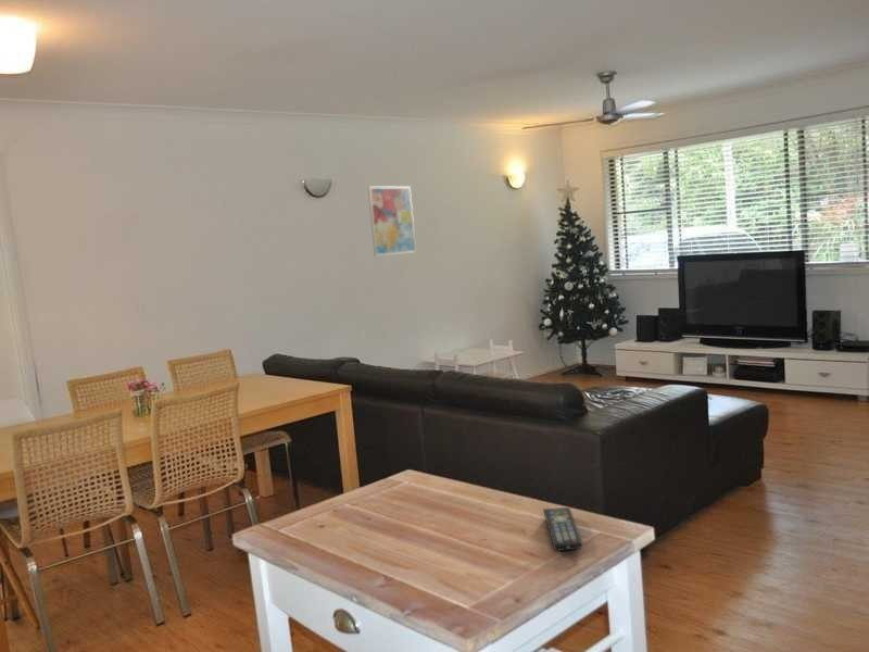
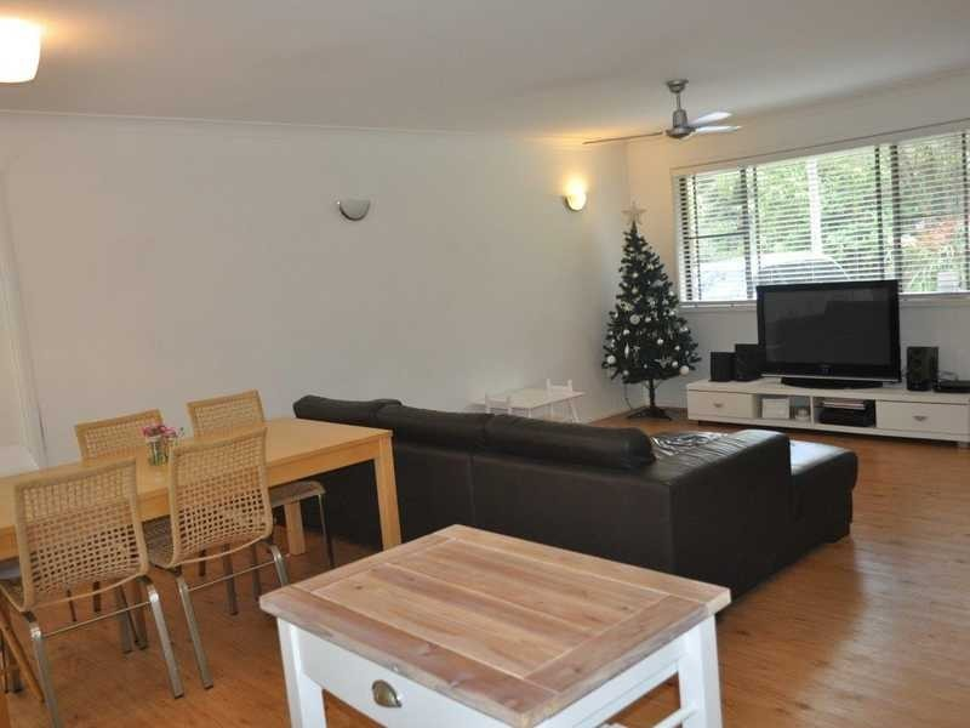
- remote control [542,506,583,552]
- wall art [367,185,417,258]
